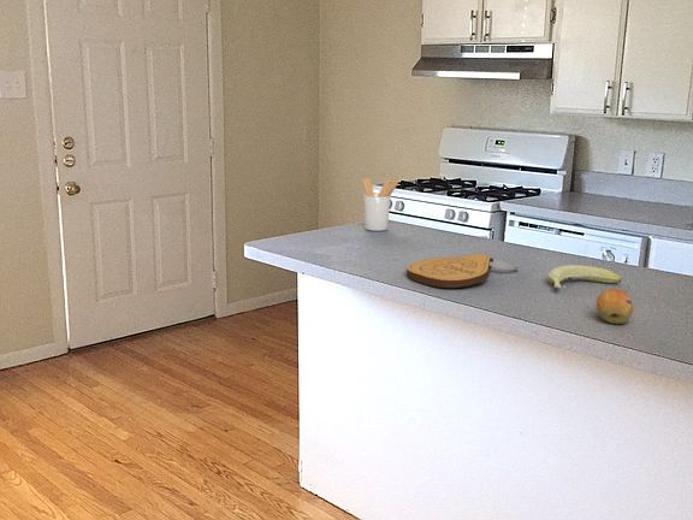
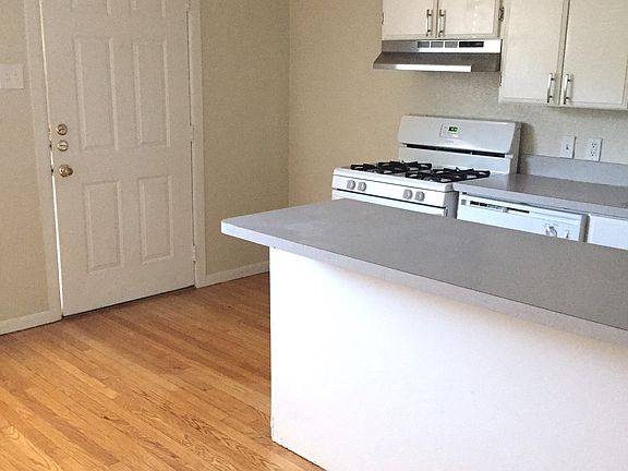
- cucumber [546,264,623,290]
- key chain [405,253,519,289]
- fruit [594,288,635,325]
- utensil holder [361,177,399,232]
